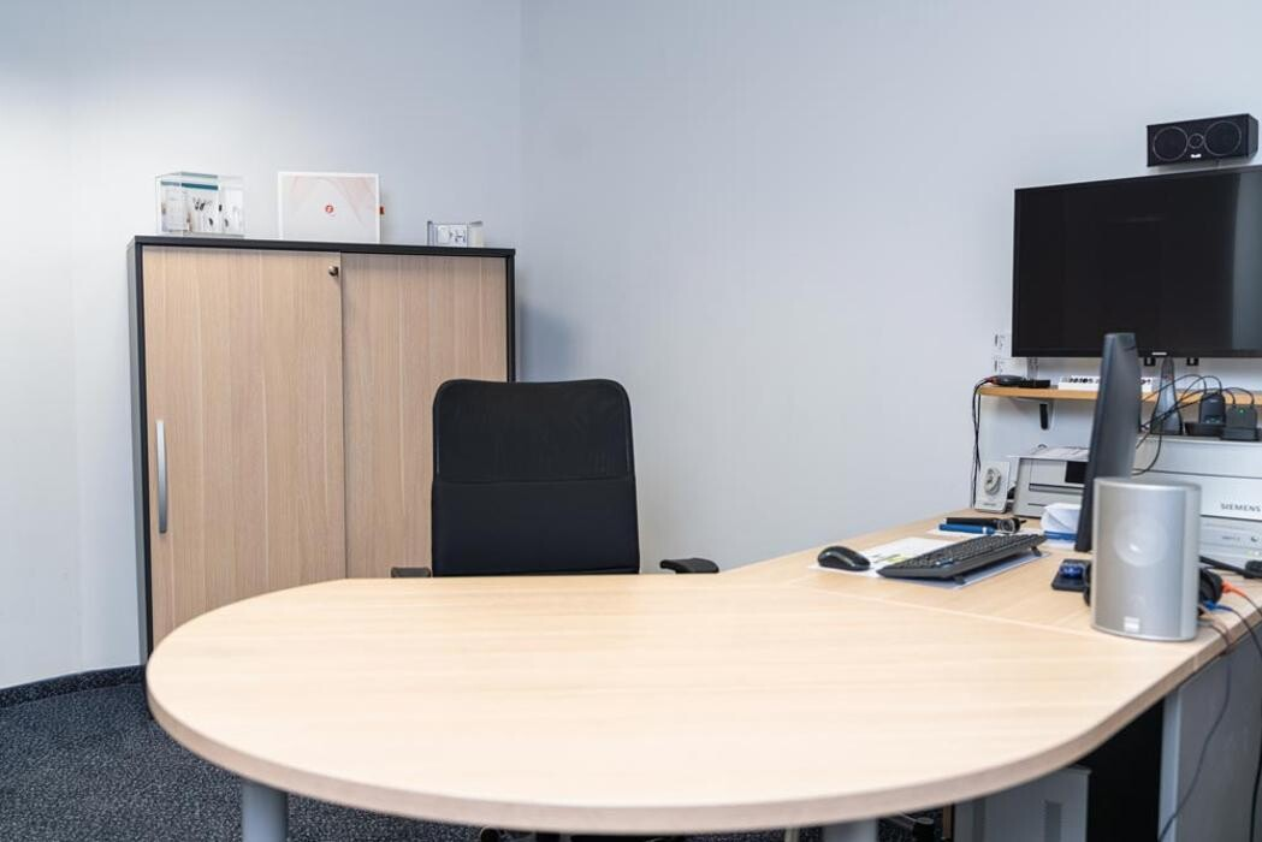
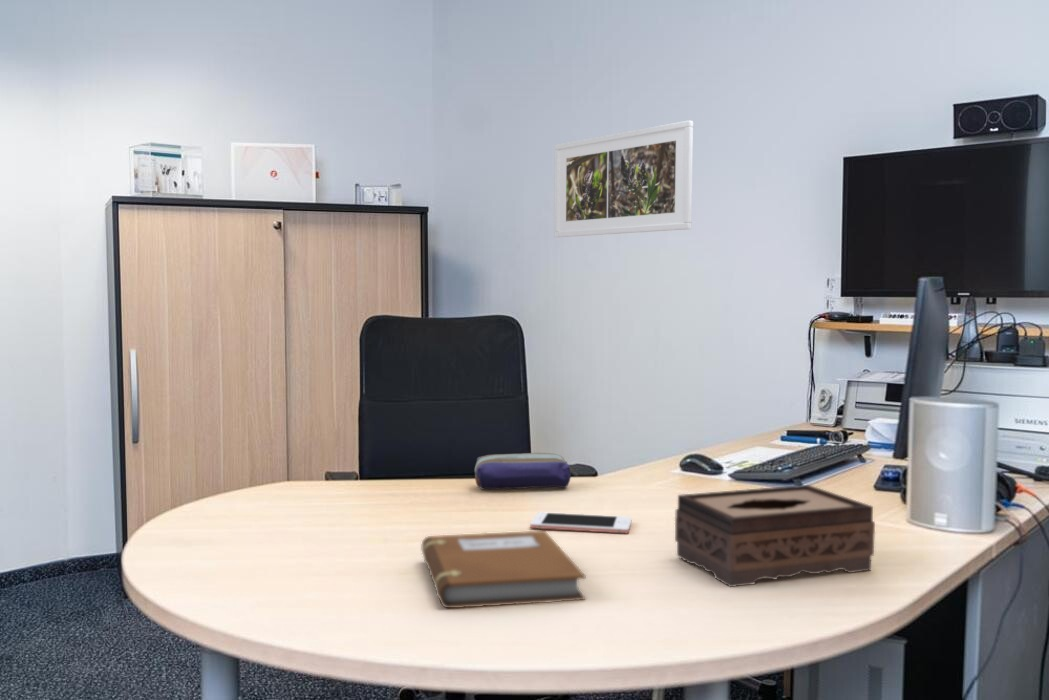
+ notebook [421,530,587,609]
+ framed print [553,119,694,238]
+ pencil case [474,452,572,490]
+ tissue box [674,484,876,588]
+ cell phone [529,511,633,534]
